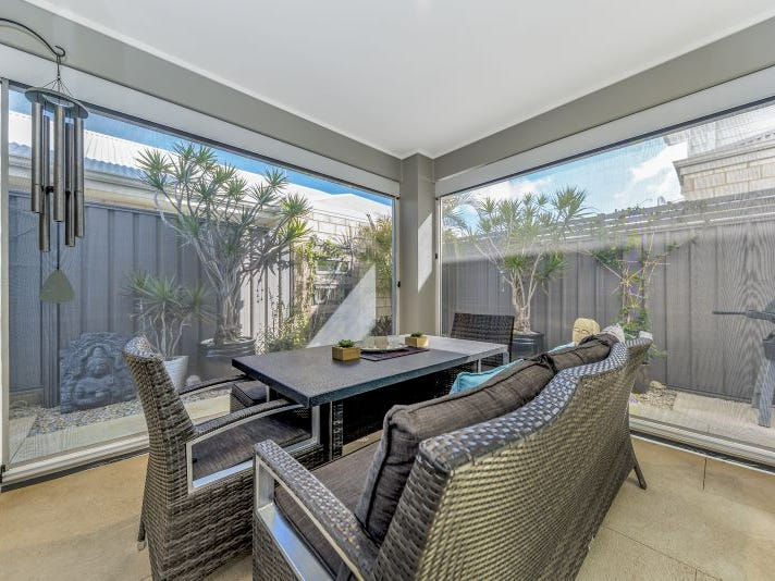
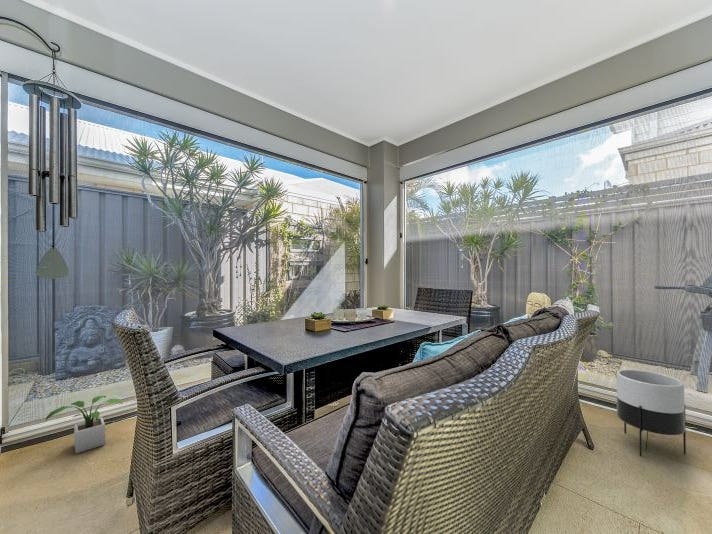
+ planter [616,369,687,457]
+ potted plant [45,395,124,454]
